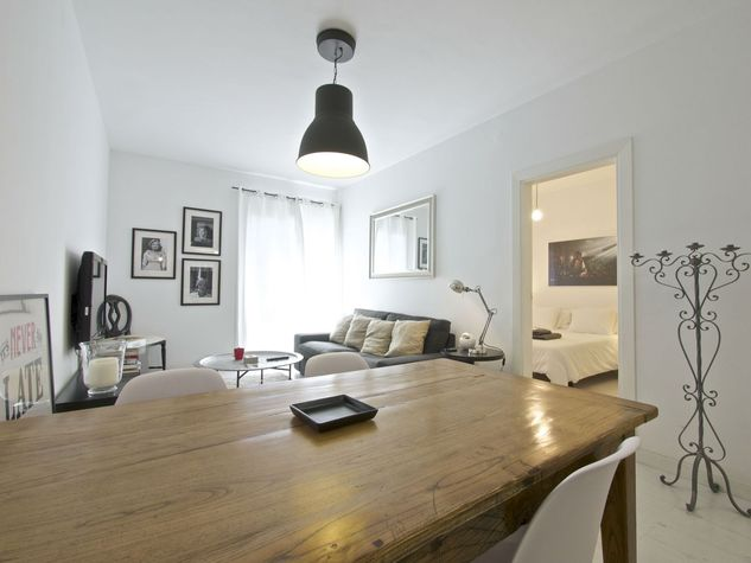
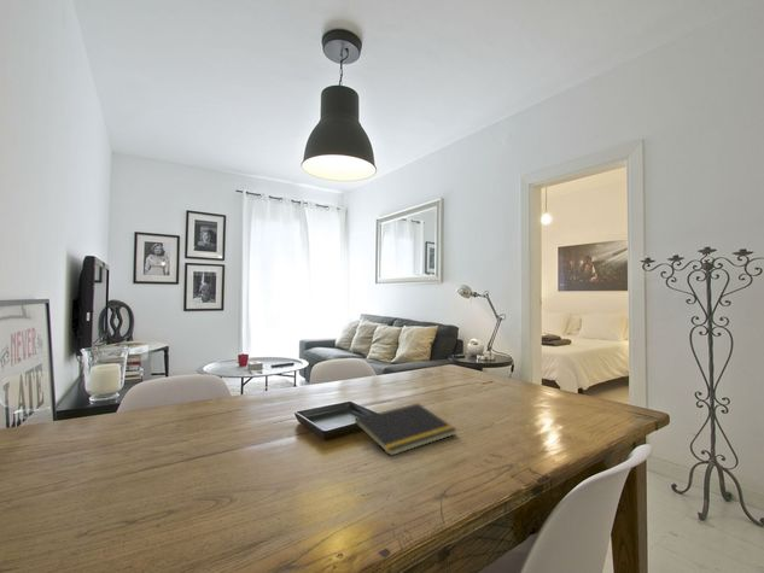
+ notepad [352,402,459,457]
